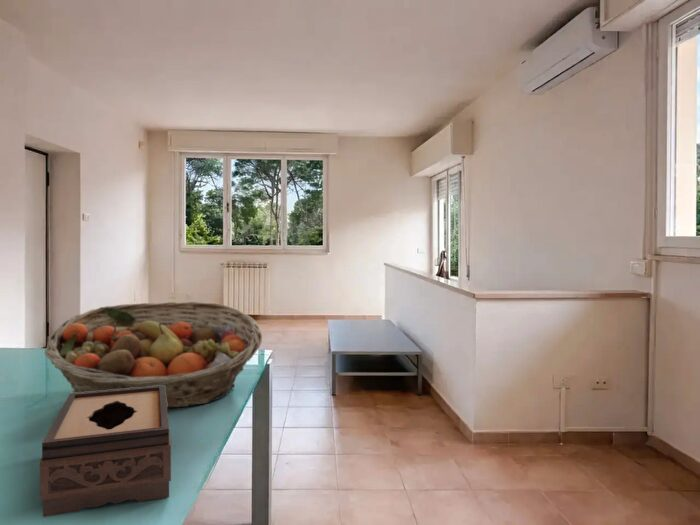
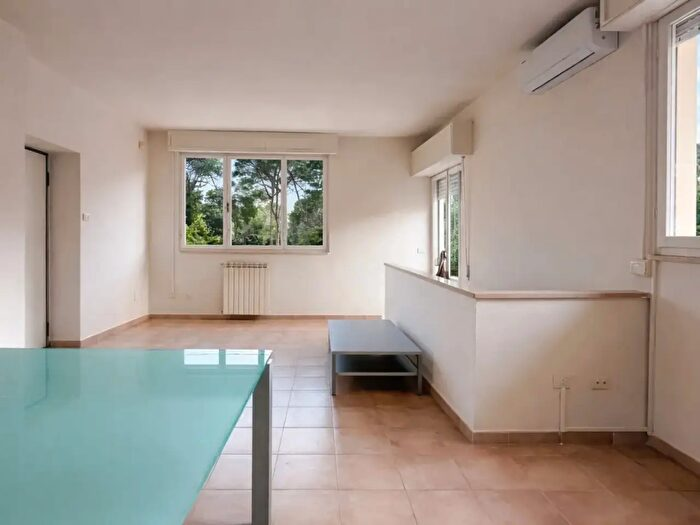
- fruit basket [44,301,263,409]
- tissue box [39,386,172,518]
